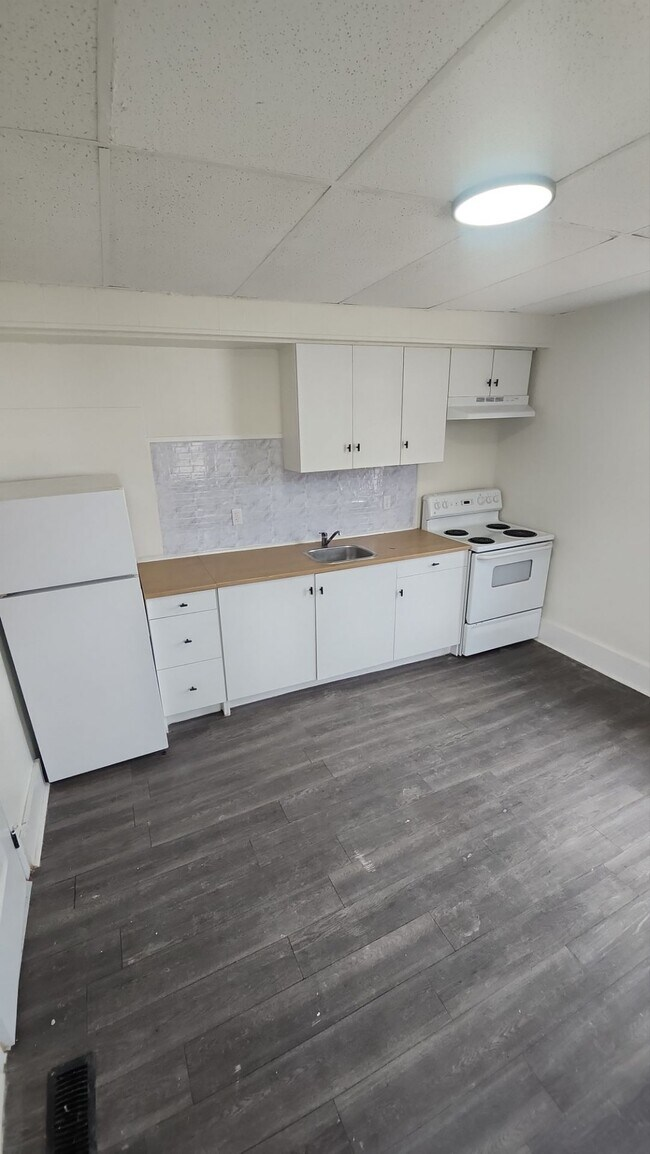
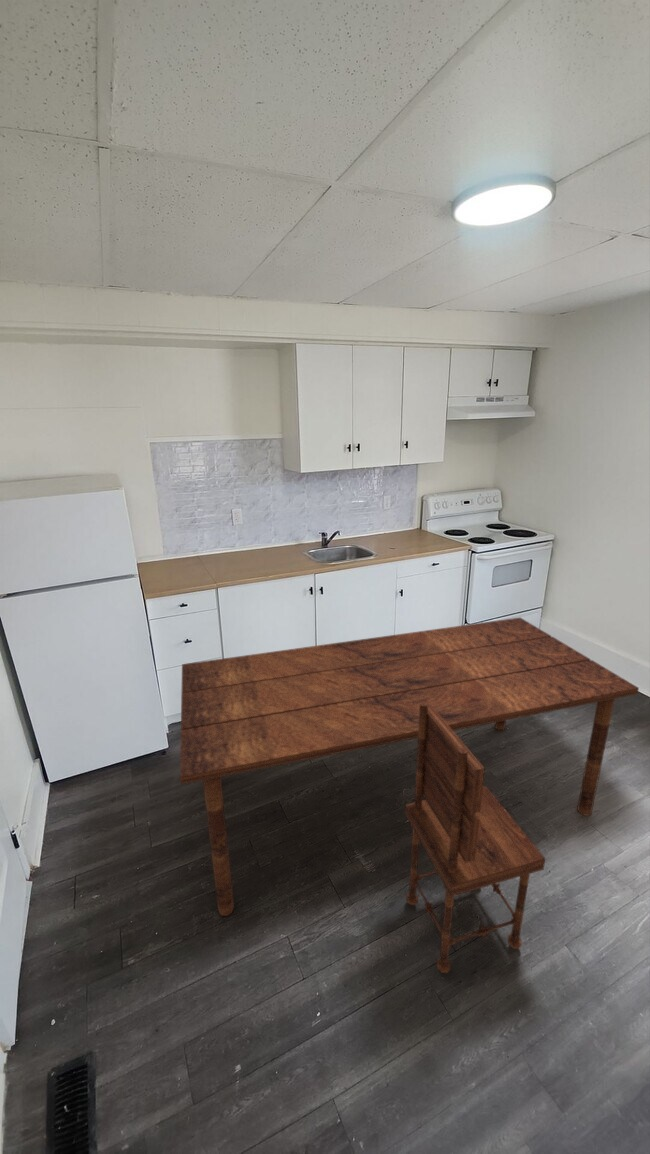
+ dining table [179,617,640,974]
